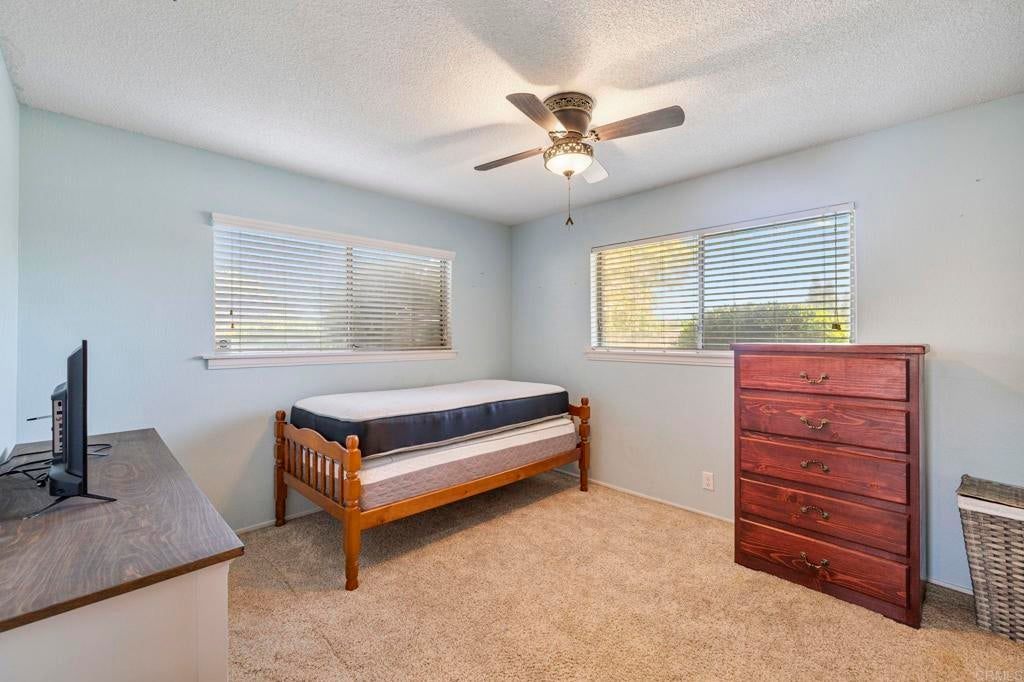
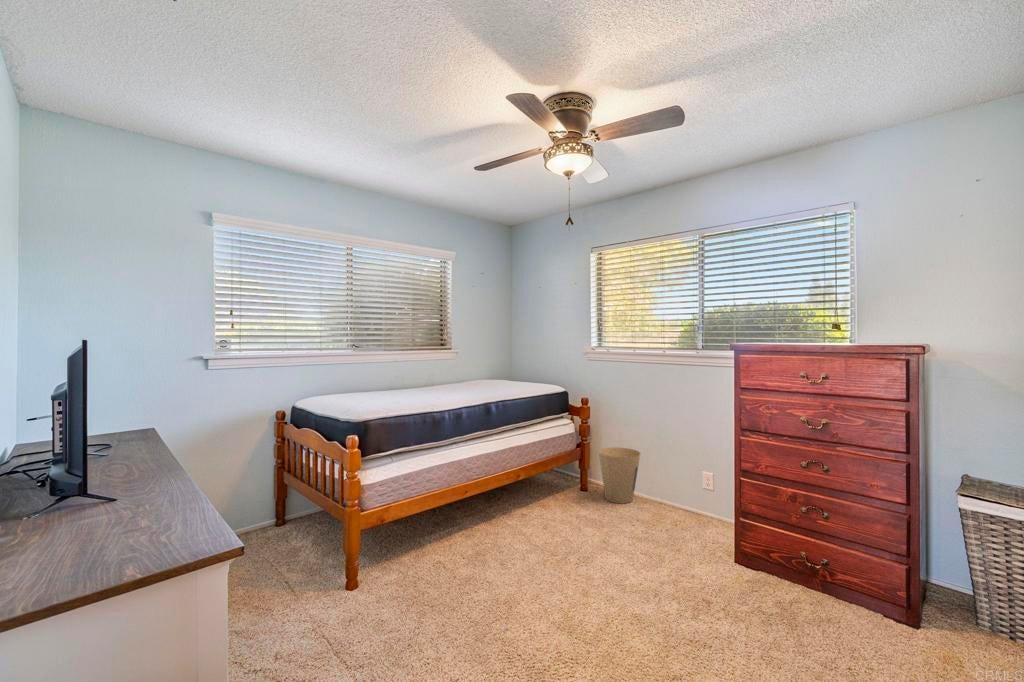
+ trash can [597,446,641,505]
